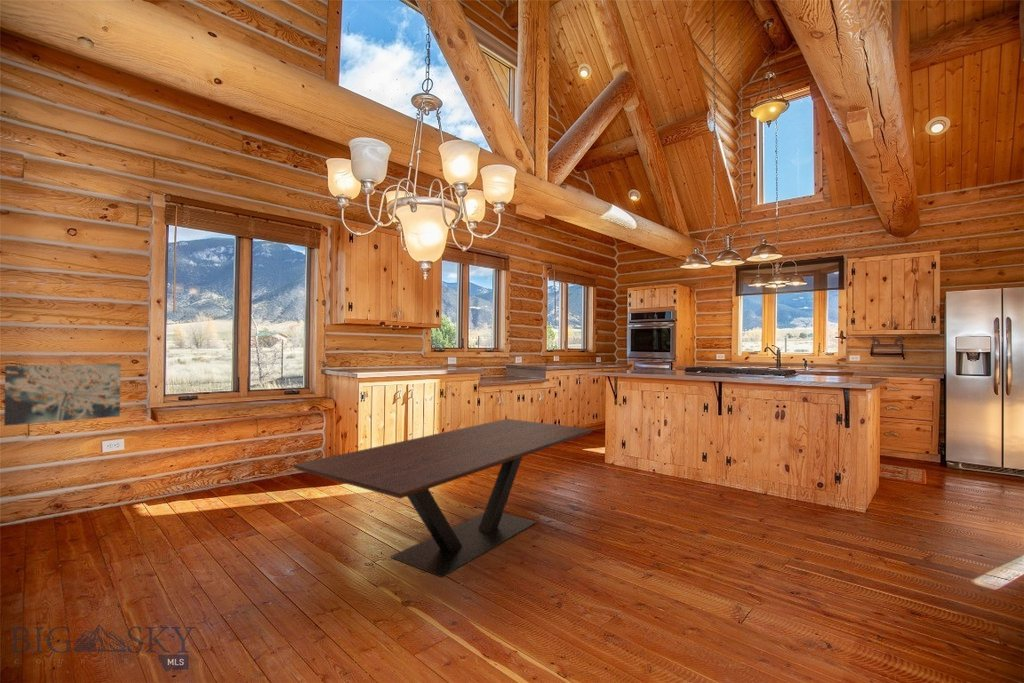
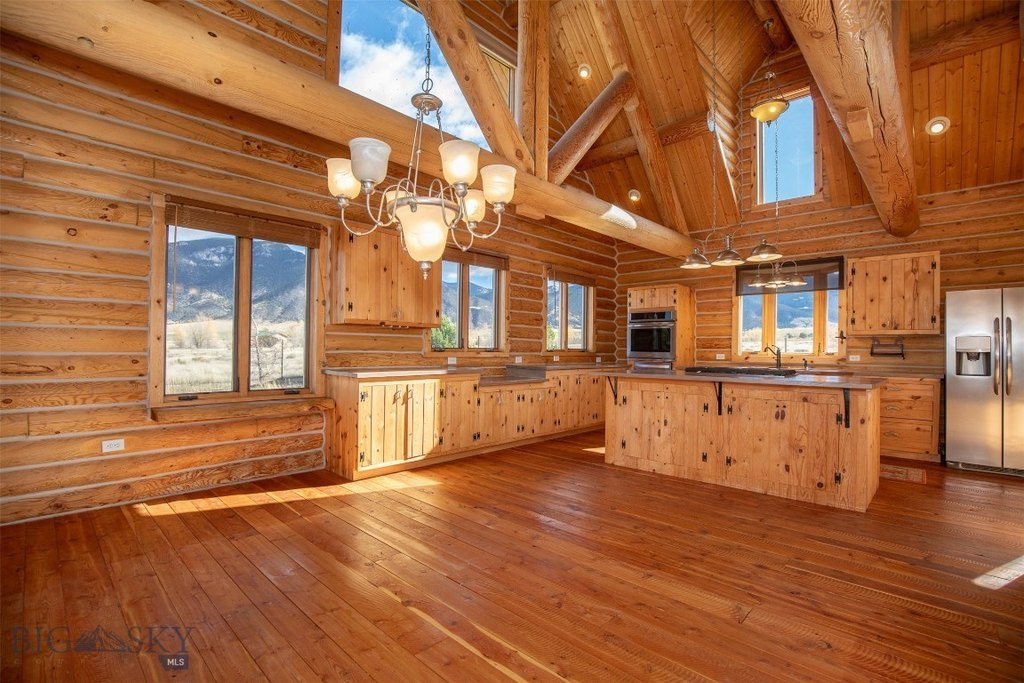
- dining table [292,418,595,578]
- wall art [3,363,122,427]
